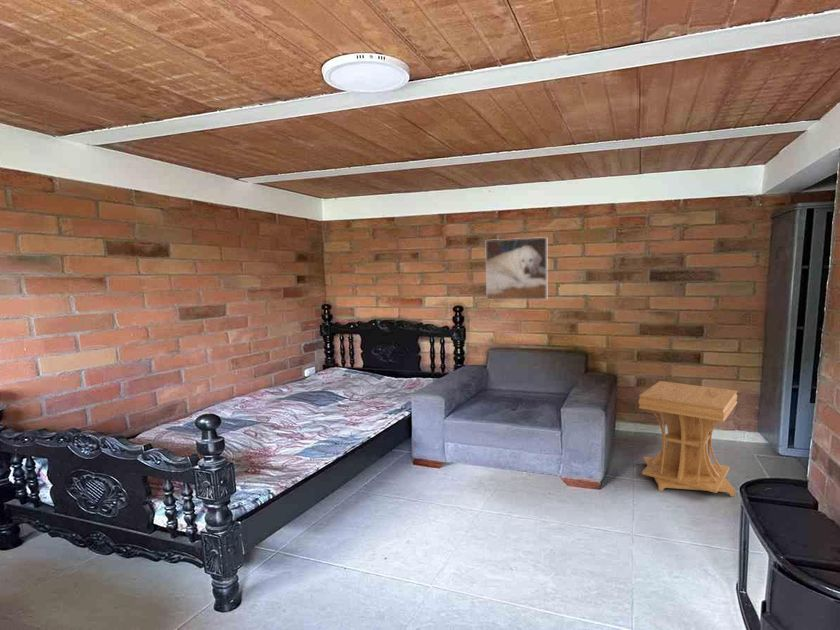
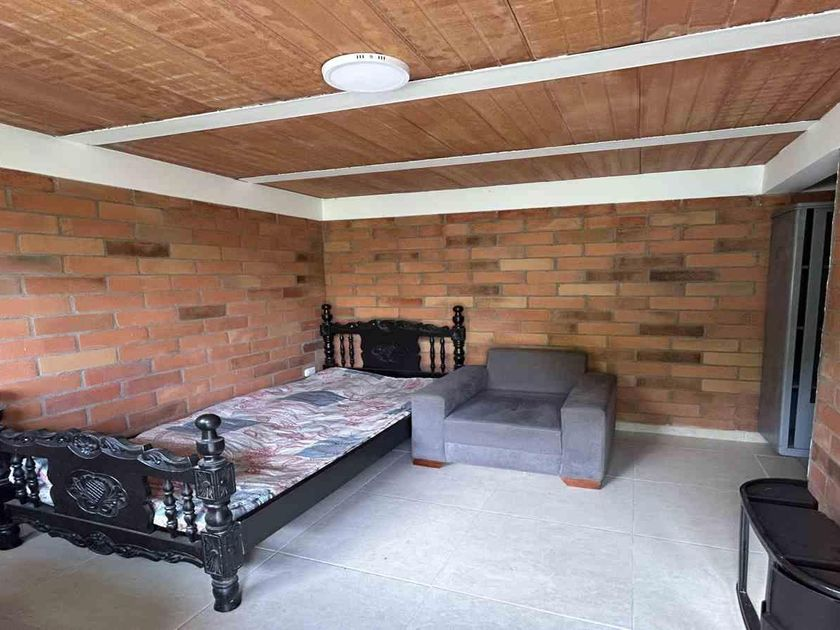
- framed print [485,236,548,301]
- side table [638,380,738,498]
